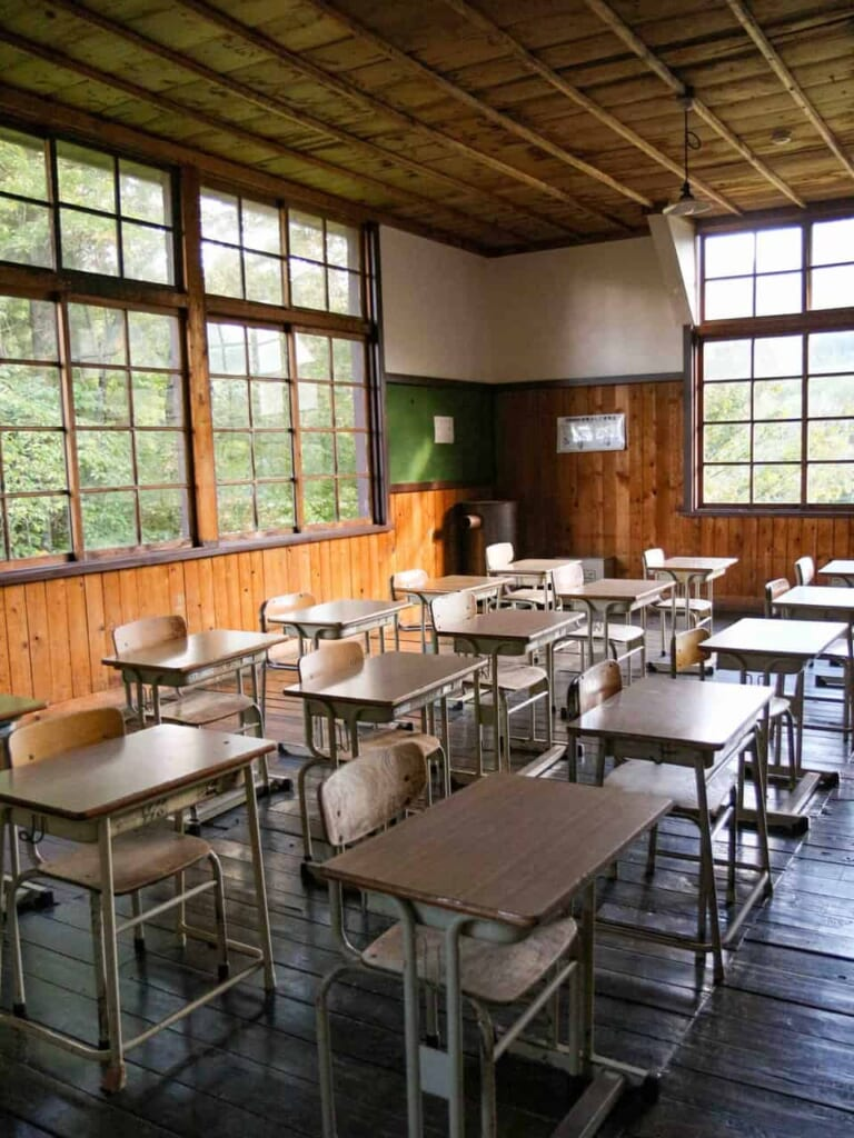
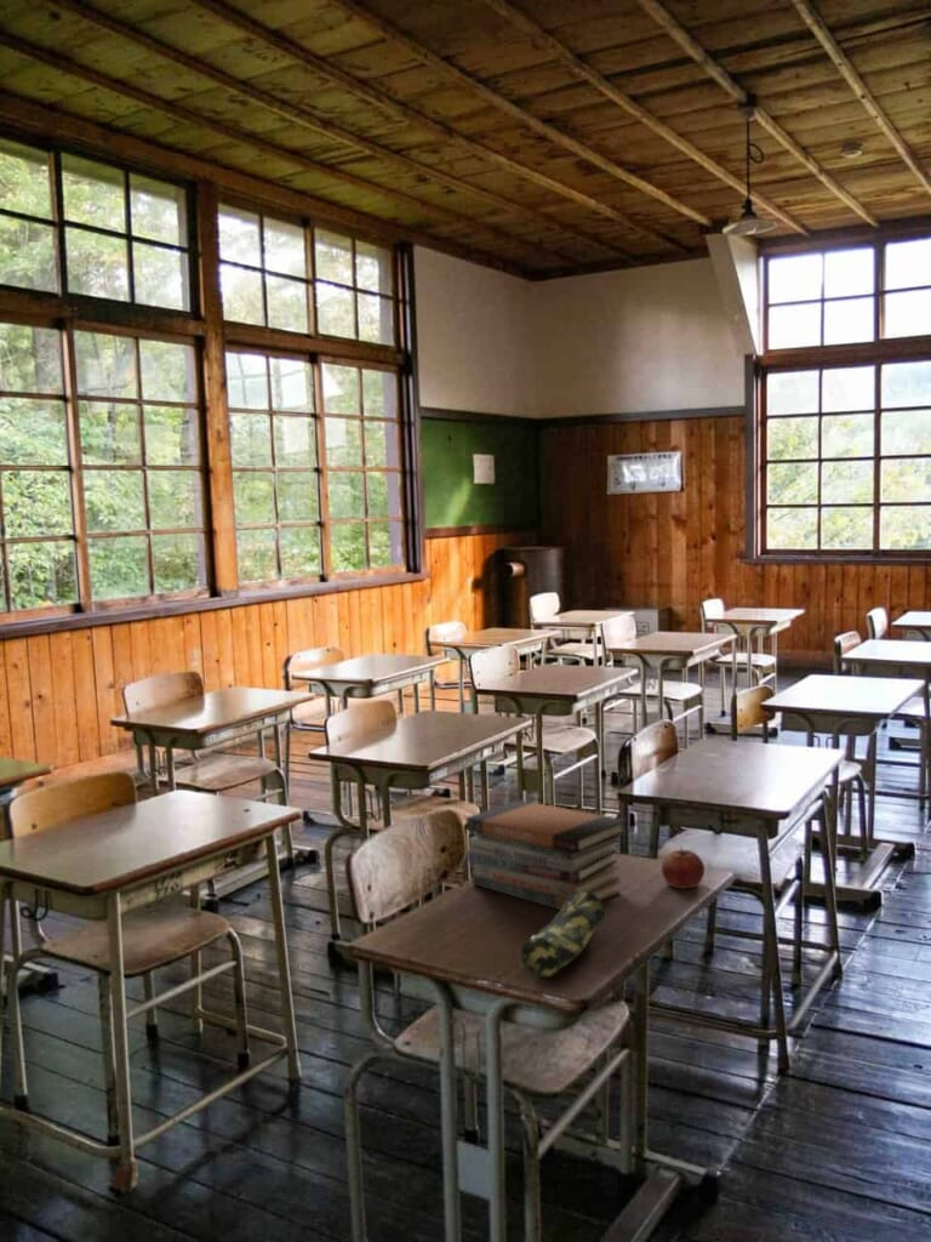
+ book stack [466,799,628,911]
+ apple [661,845,706,890]
+ pencil case [520,890,605,979]
